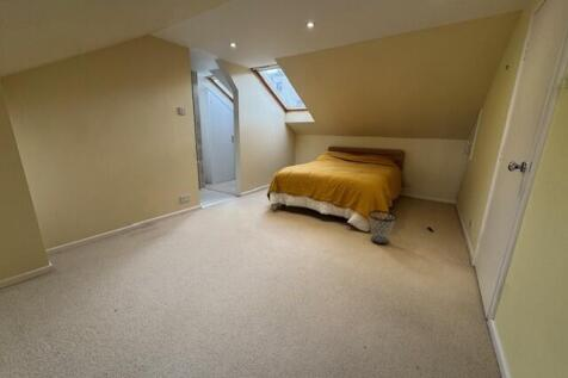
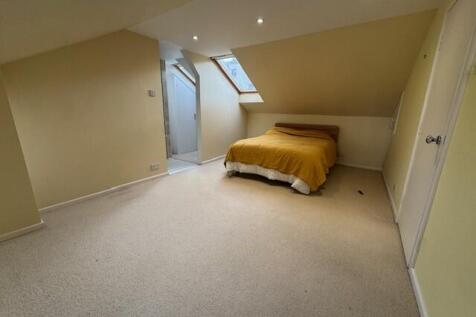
- wastebasket [368,209,397,246]
